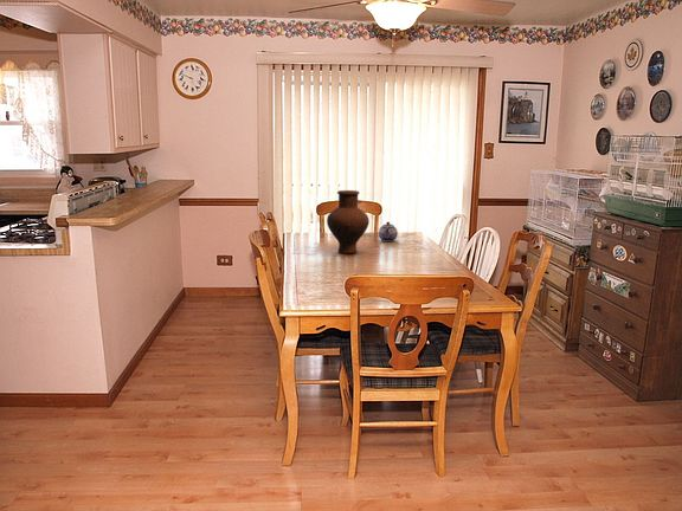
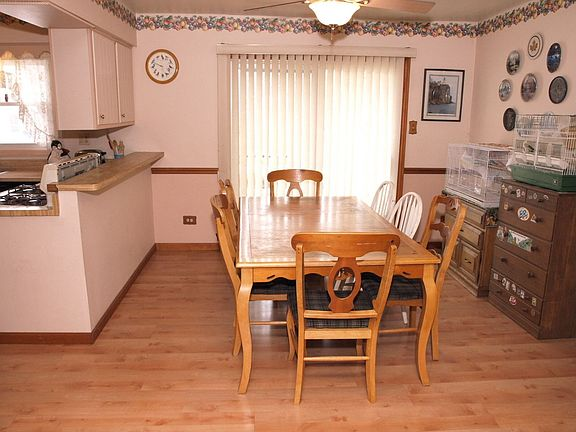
- vase [326,189,371,254]
- teapot [378,221,399,242]
